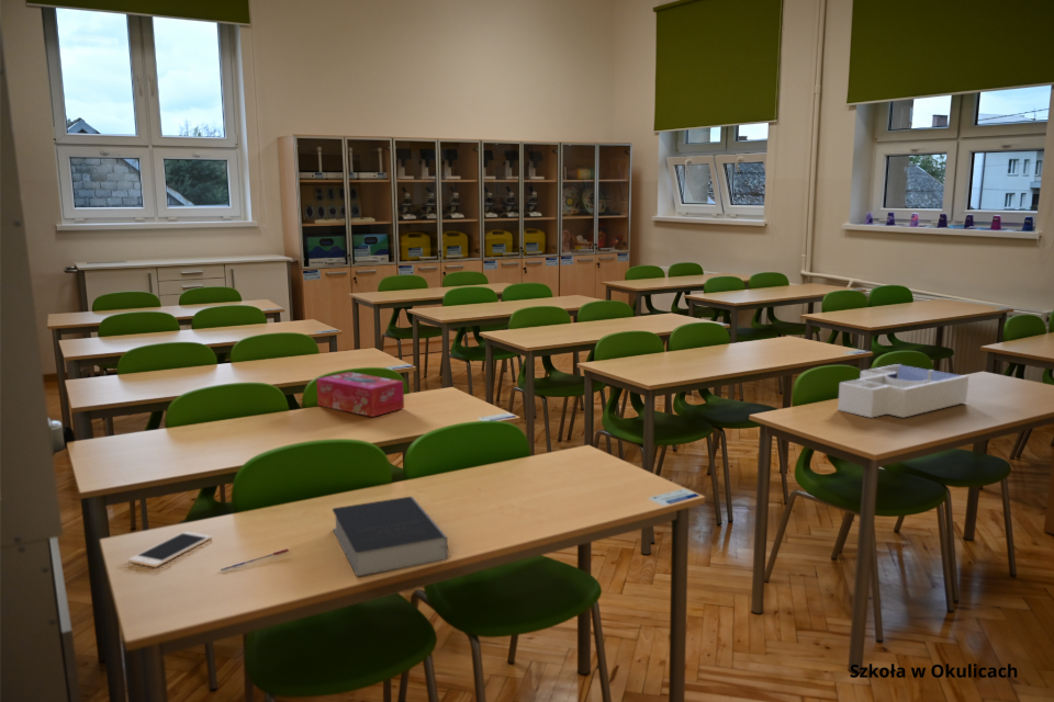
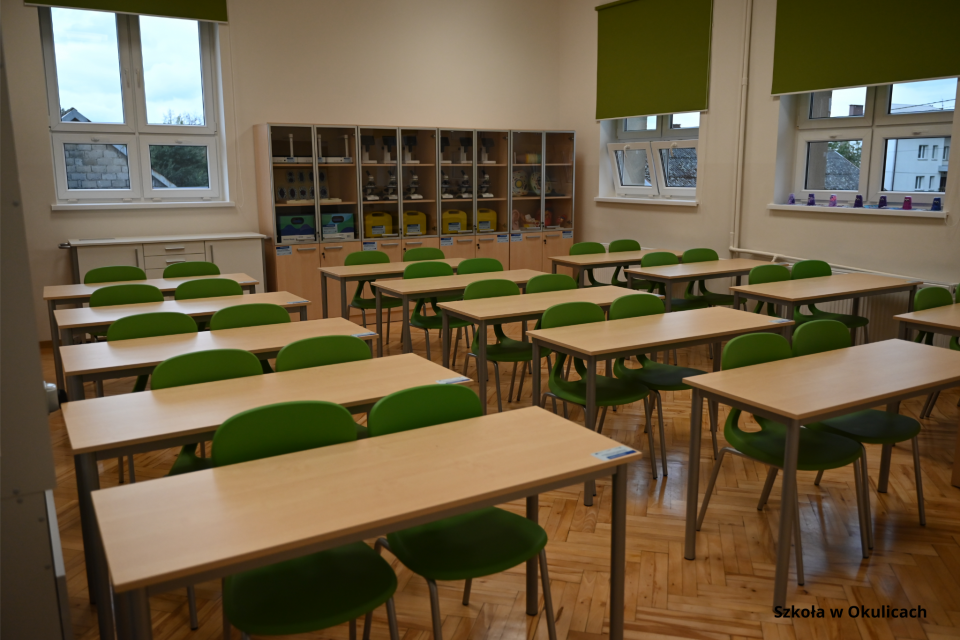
- cell phone [127,530,213,568]
- pen [220,547,290,571]
- desk organizer [837,363,969,419]
- book [332,496,449,577]
- tissue box [315,371,405,418]
